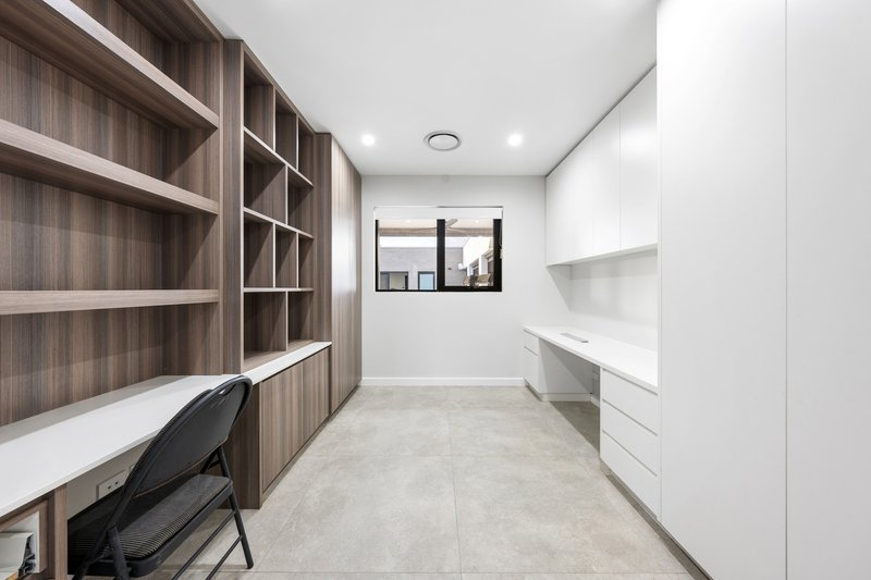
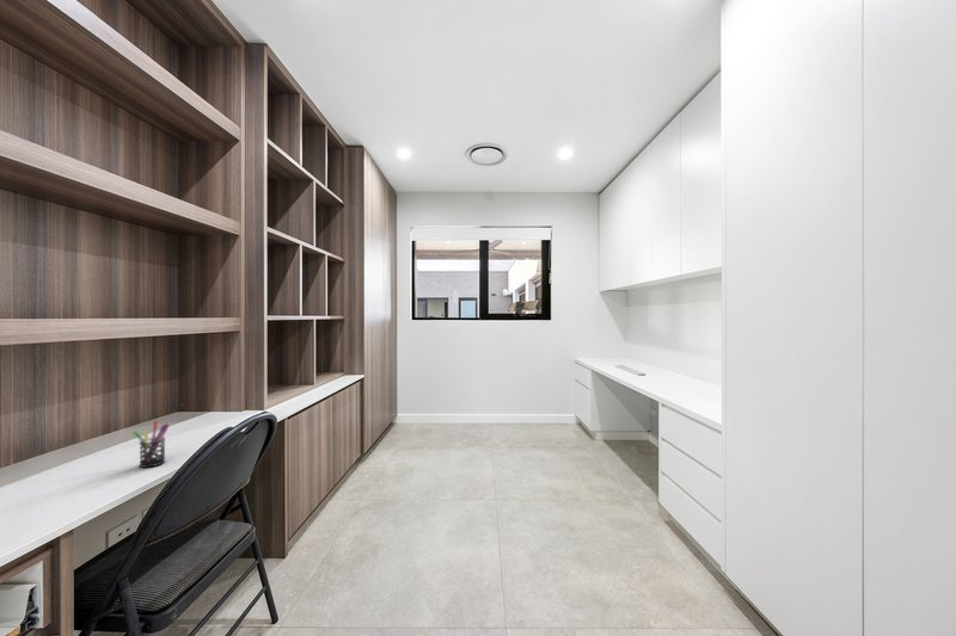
+ pen holder [131,420,170,469]
